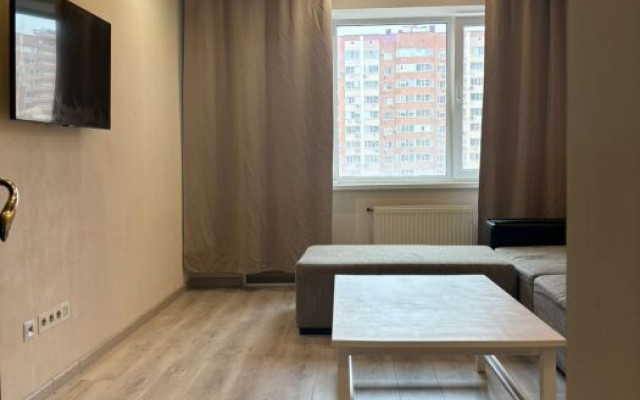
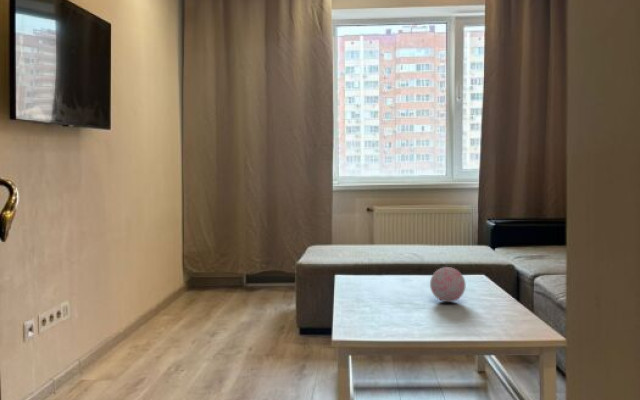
+ decorative orb [429,266,467,303]
